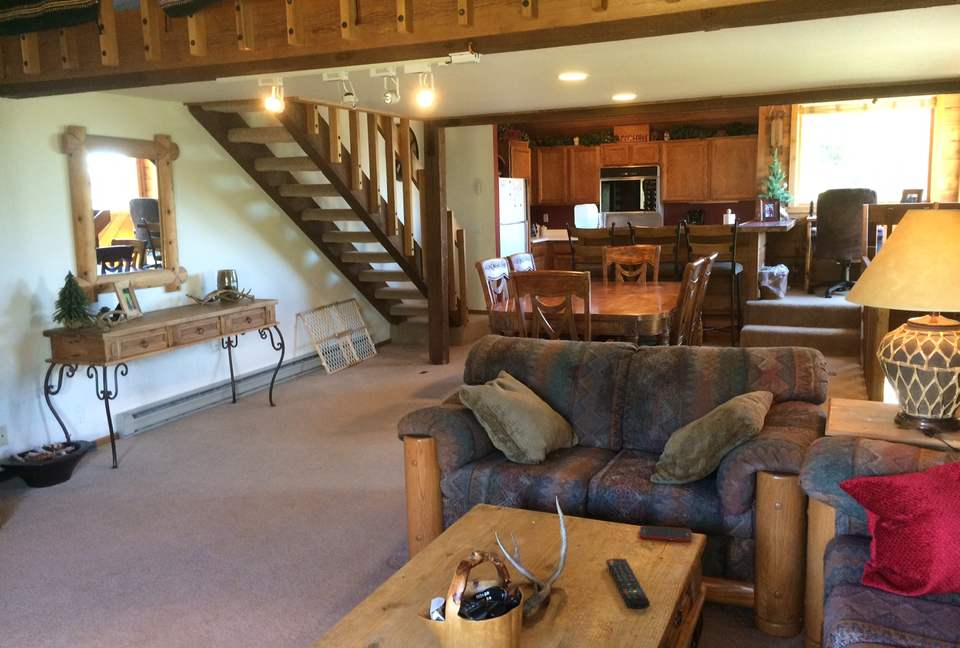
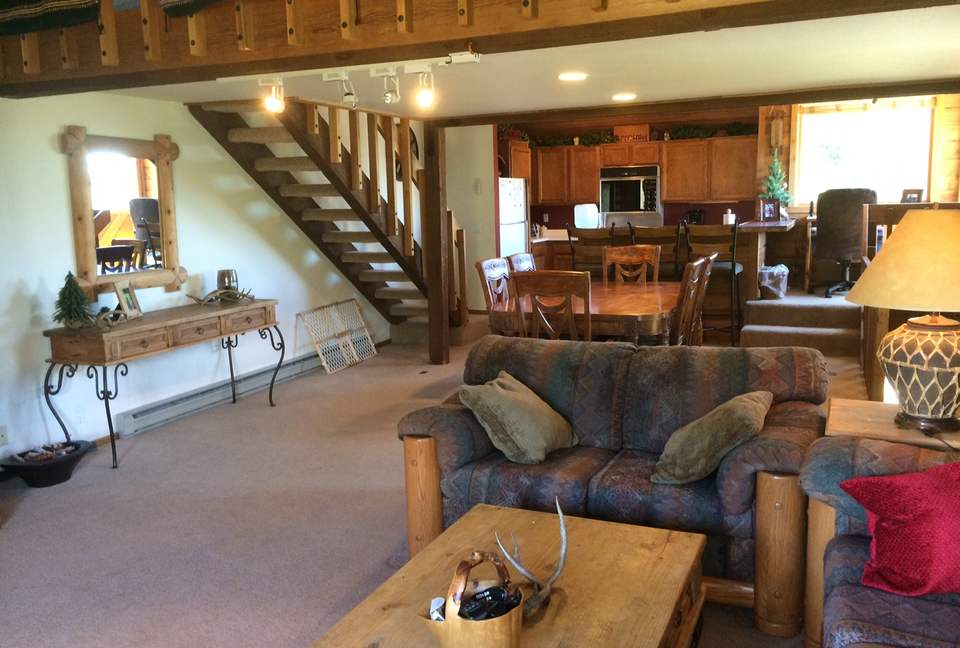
- remote control [605,558,651,610]
- cell phone [638,525,693,543]
